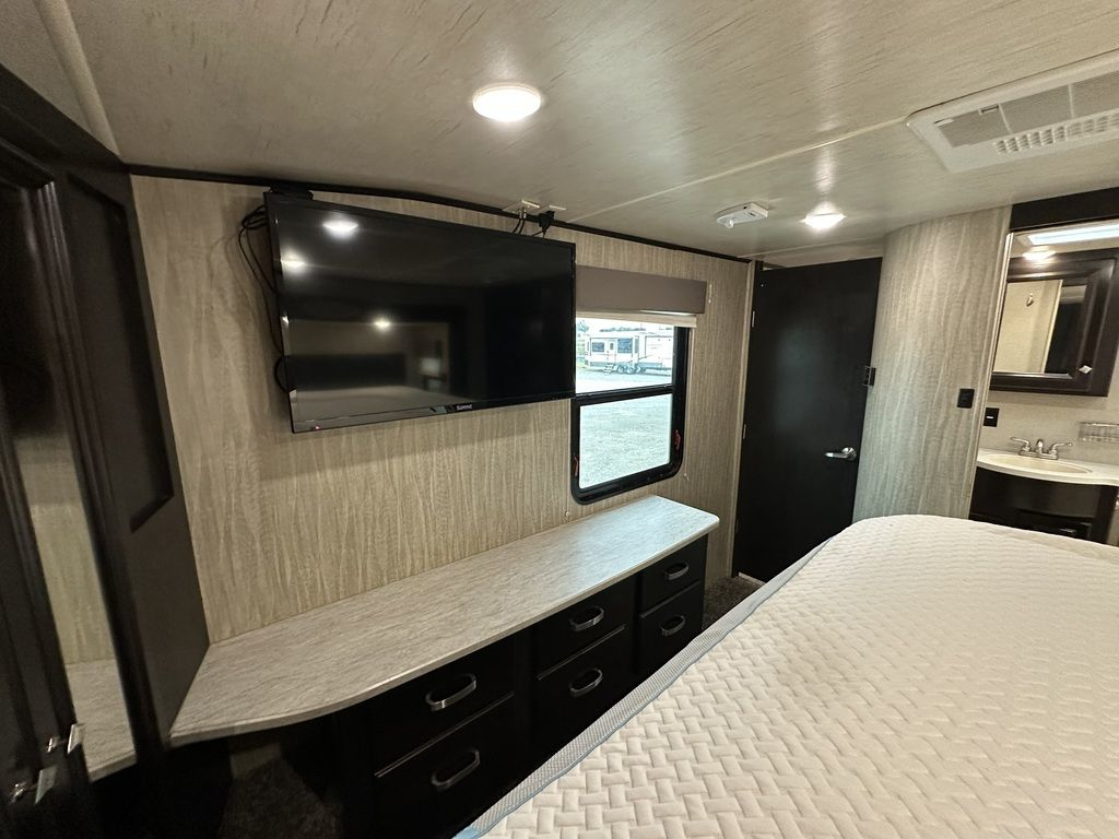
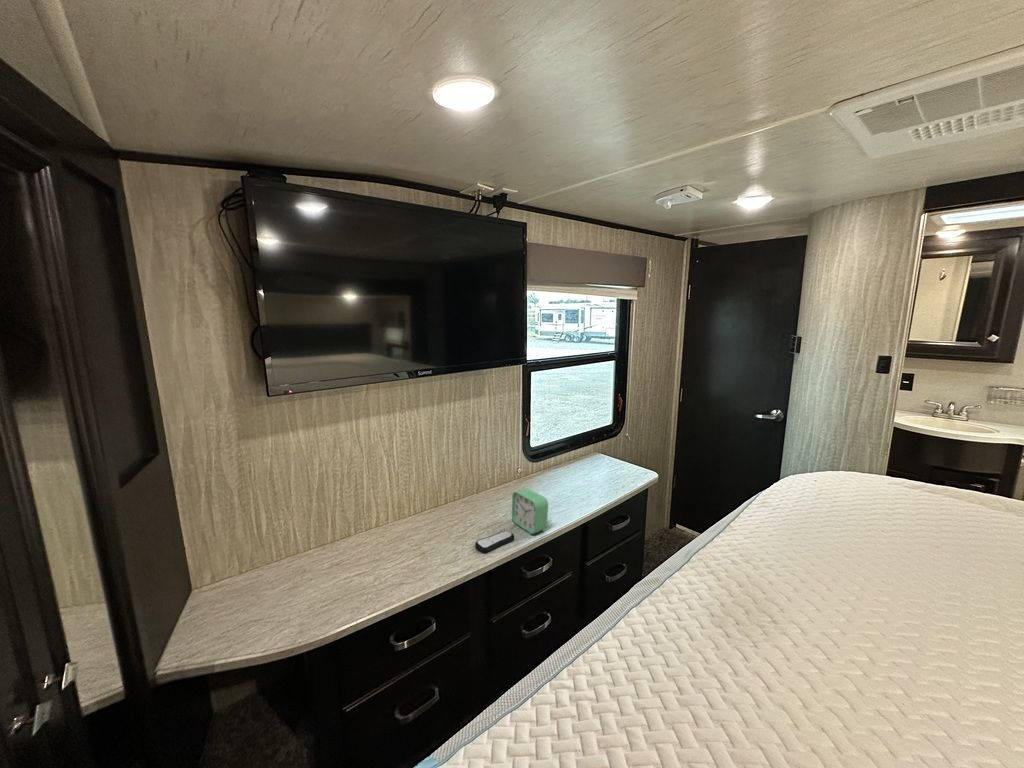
+ remote control [474,530,515,553]
+ alarm clock [511,487,549,535]
